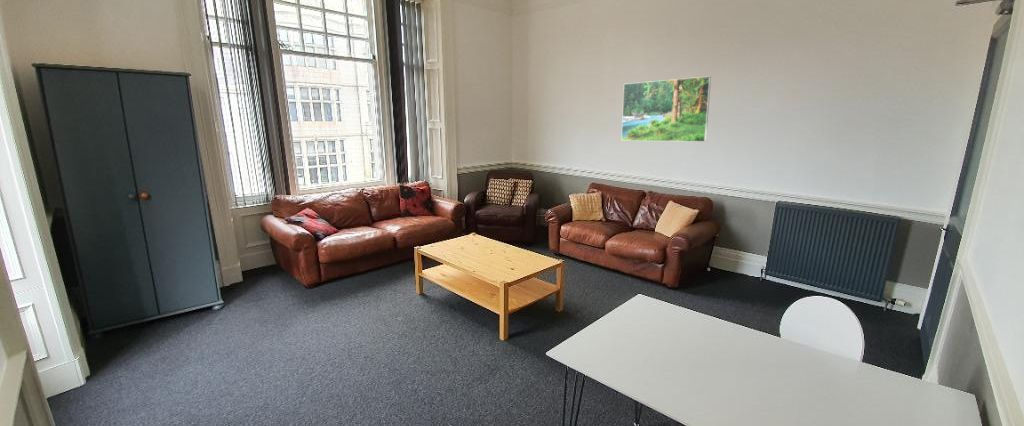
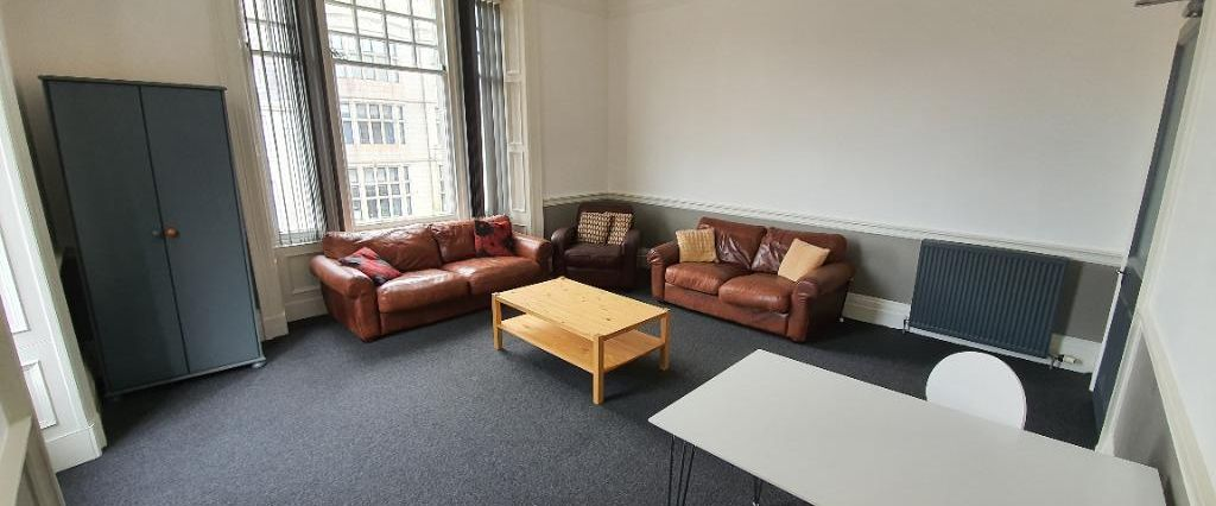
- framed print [620,75,712,143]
